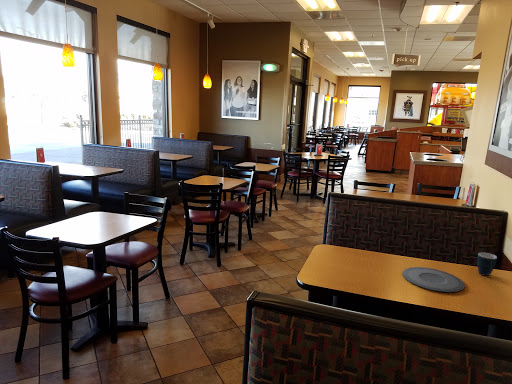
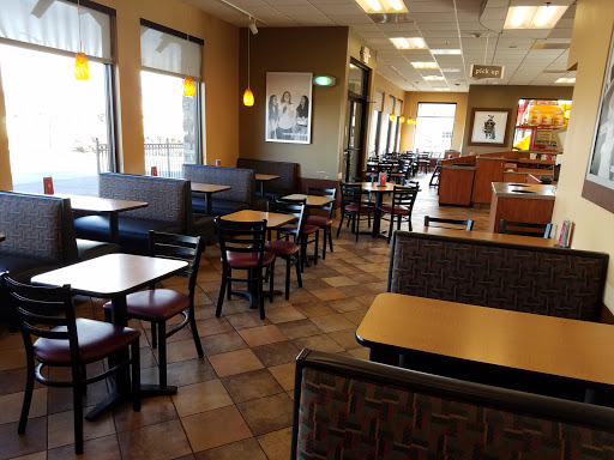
- plate [401,266,466,293]
- mug [476,251,498,277]
